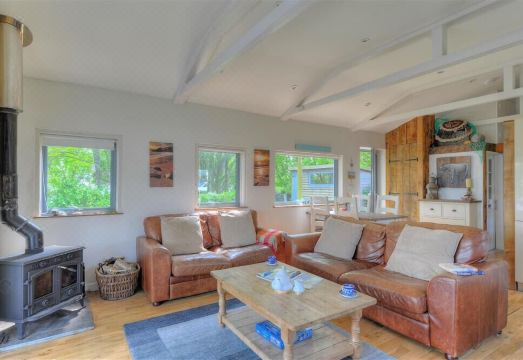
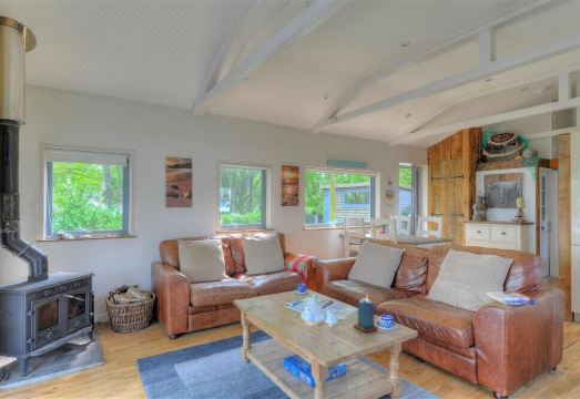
+ candle [353,295,379,334]
